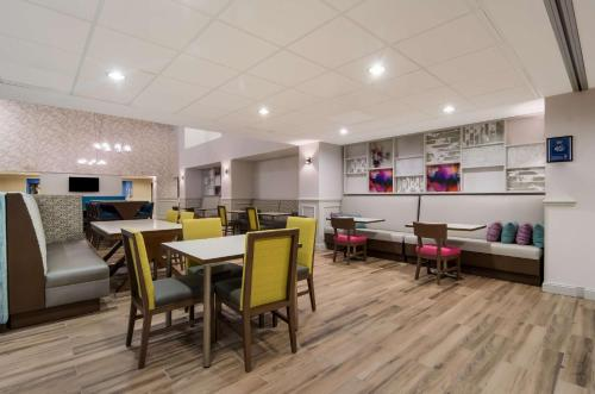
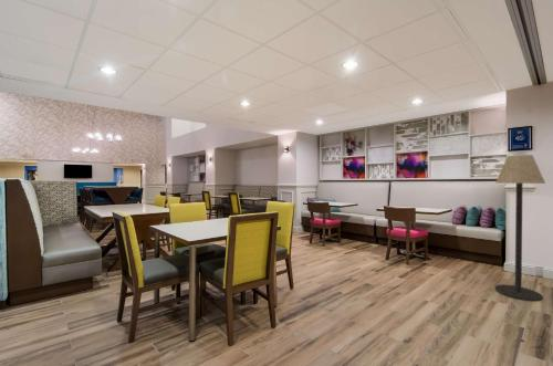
+ floor lamp [494,154,546,302]
